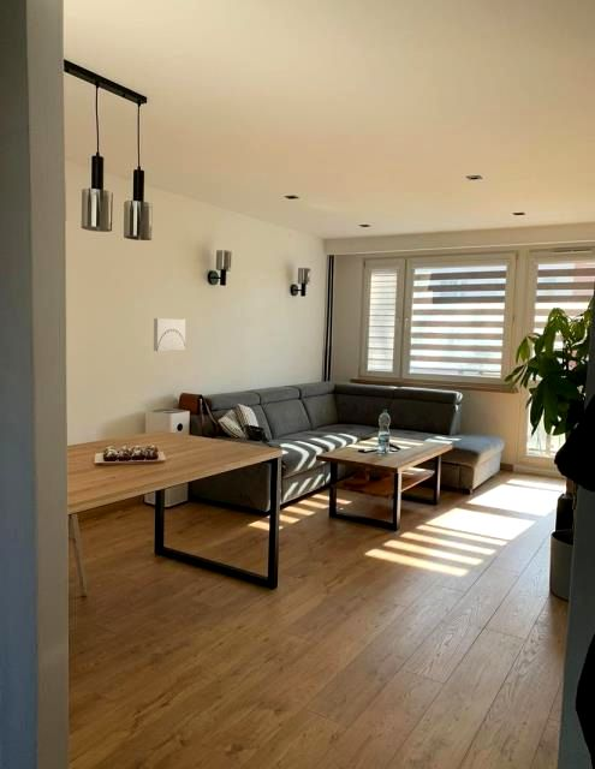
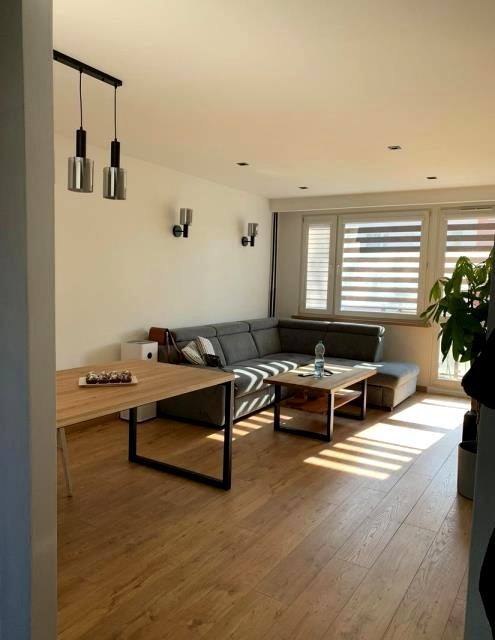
- wall art [153,317,186,352]
